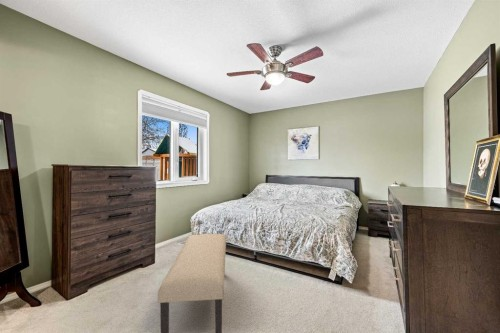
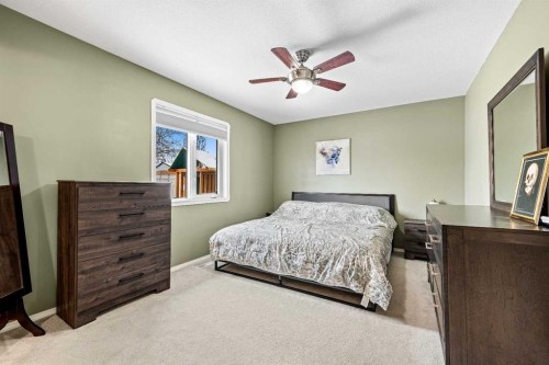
- bench [157,233,227,333]
